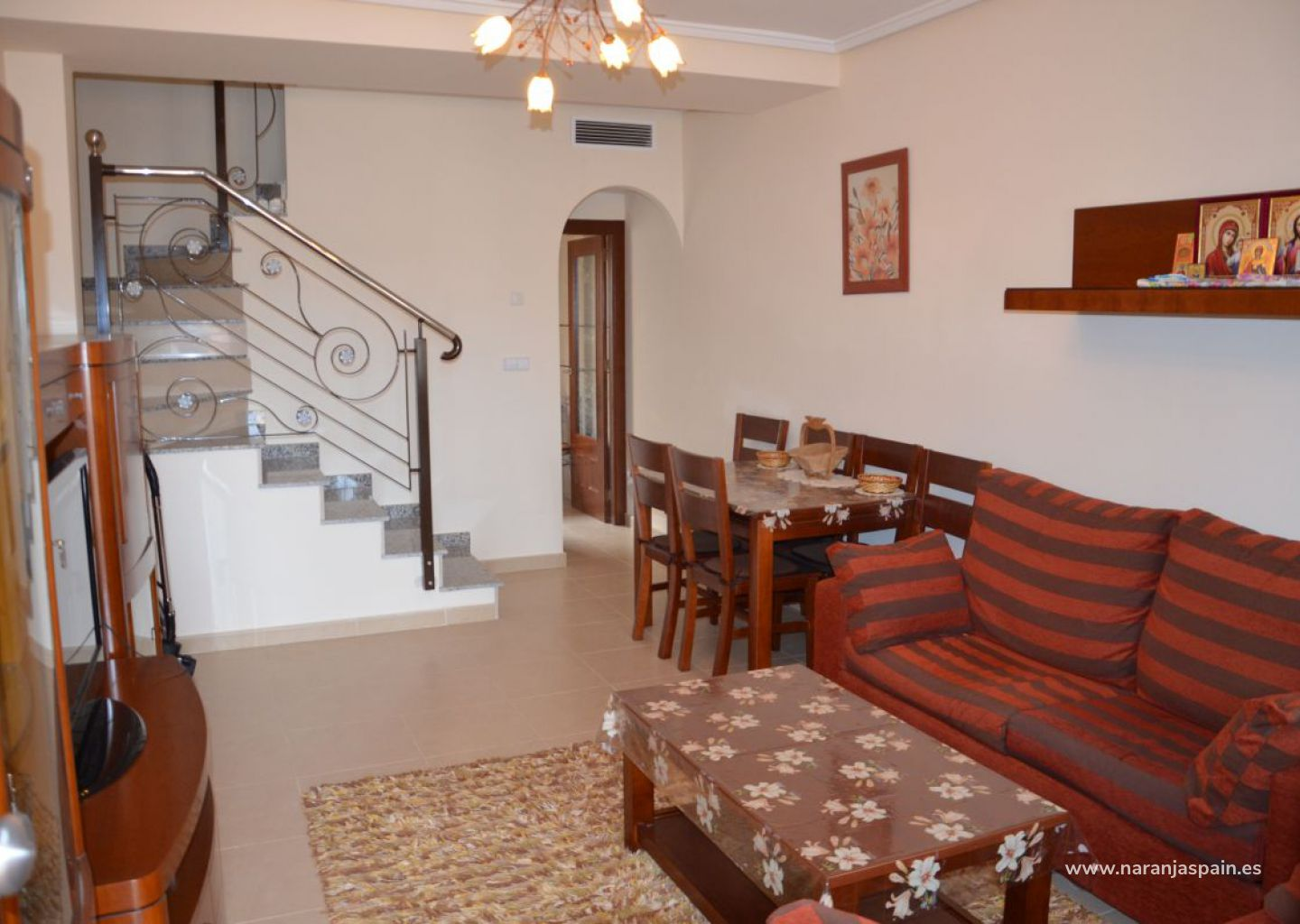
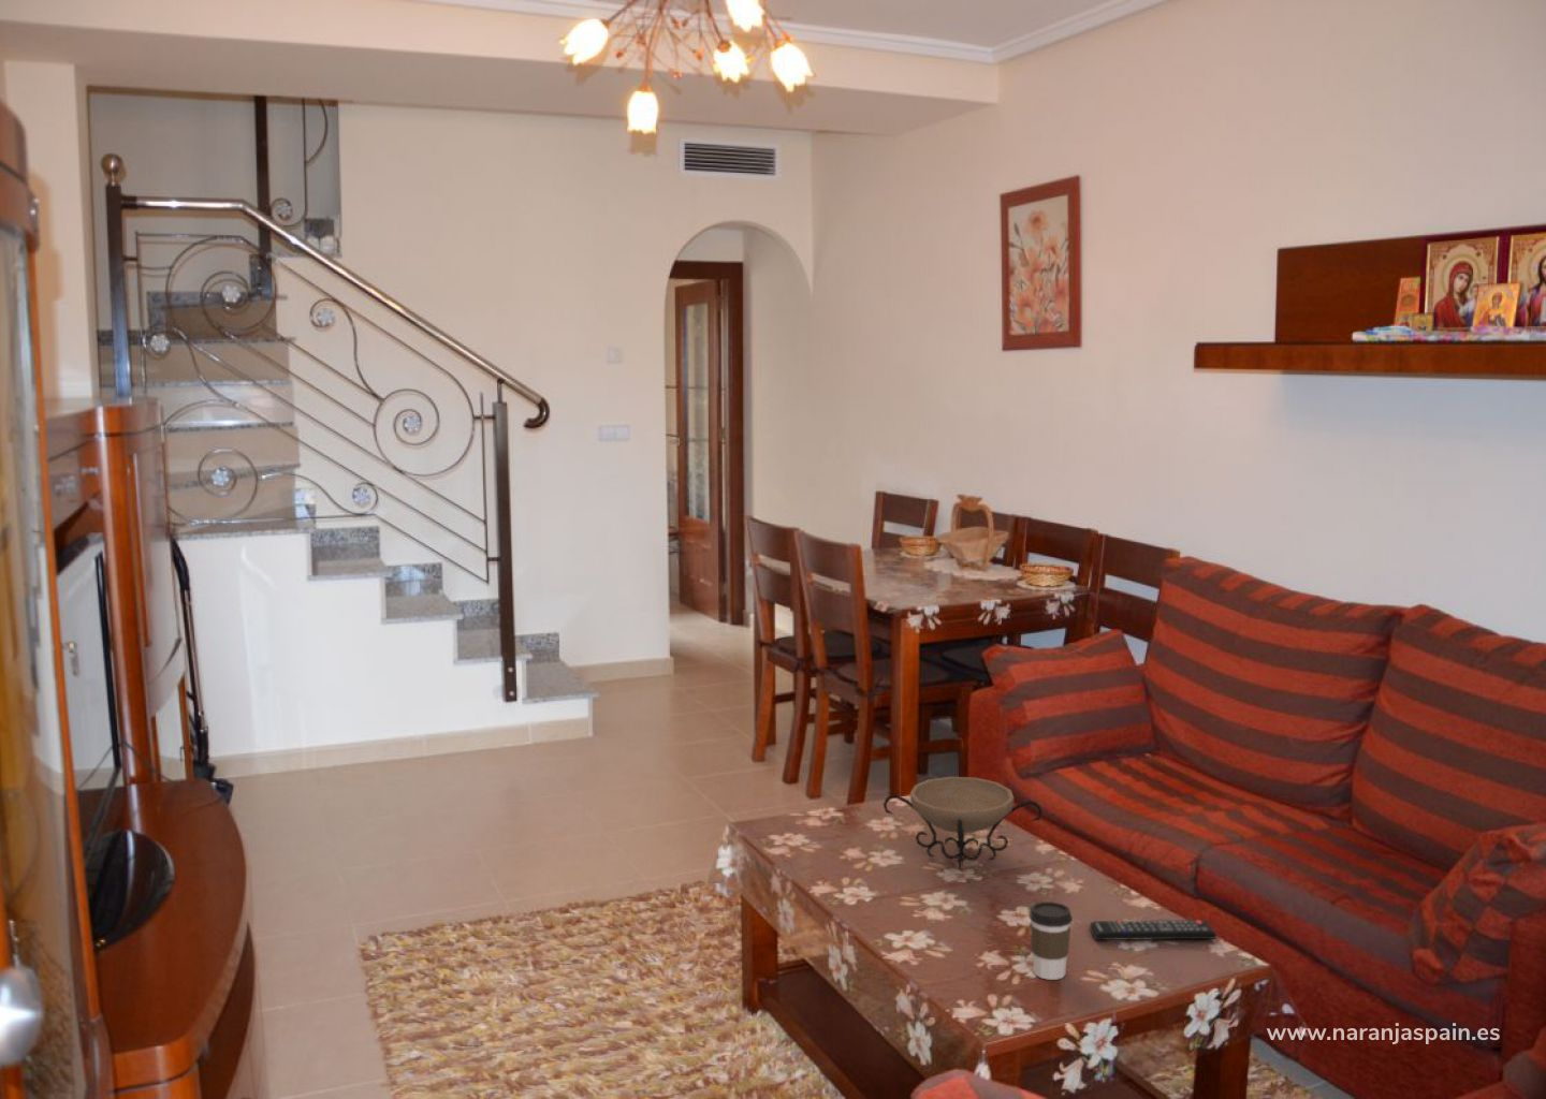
+ decorative bowl [882,775,1043,871]
+ coffee cup [1027,900,1074,981]
+ remote control [1088,918,1218,941]
